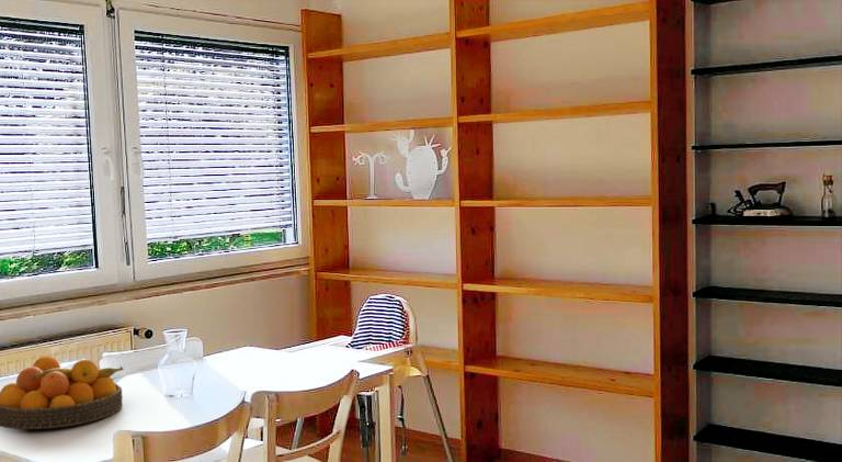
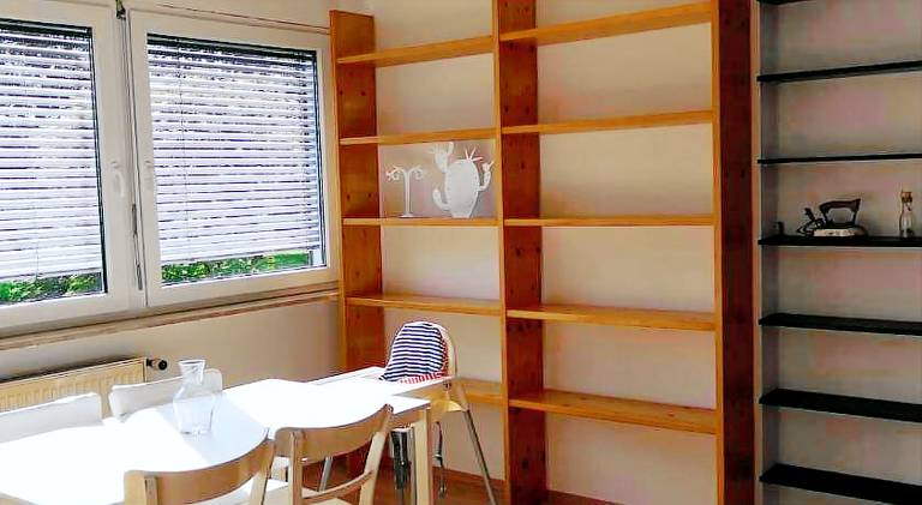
- fruit bowl [0,356,125,430]
